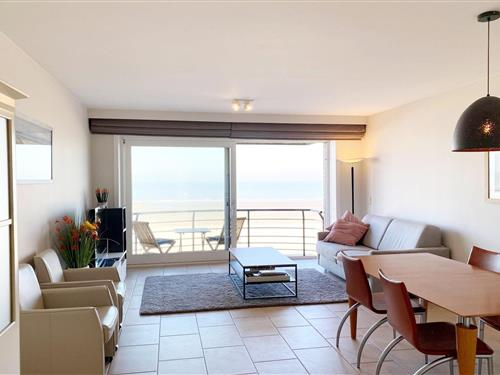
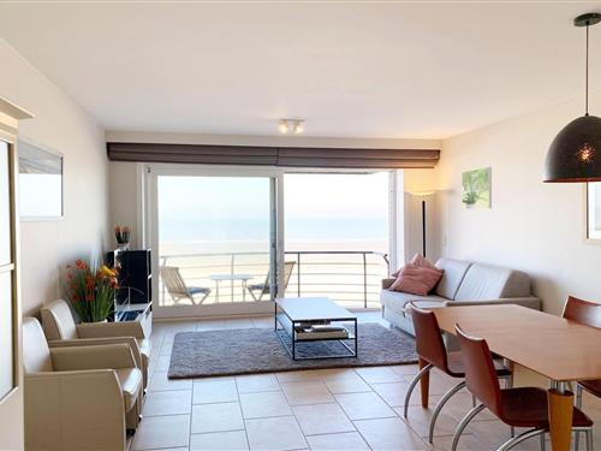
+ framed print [460,166,493,210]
